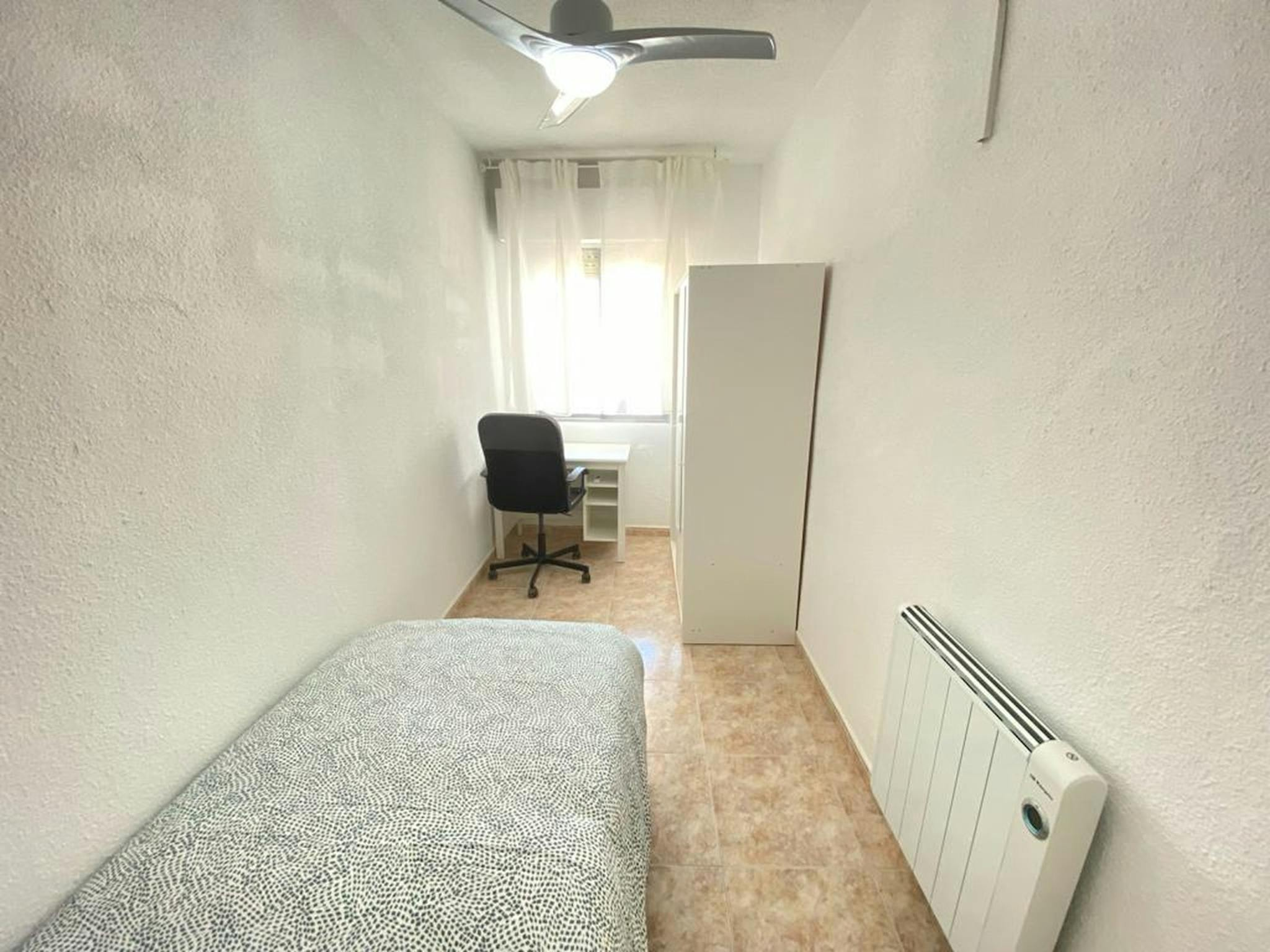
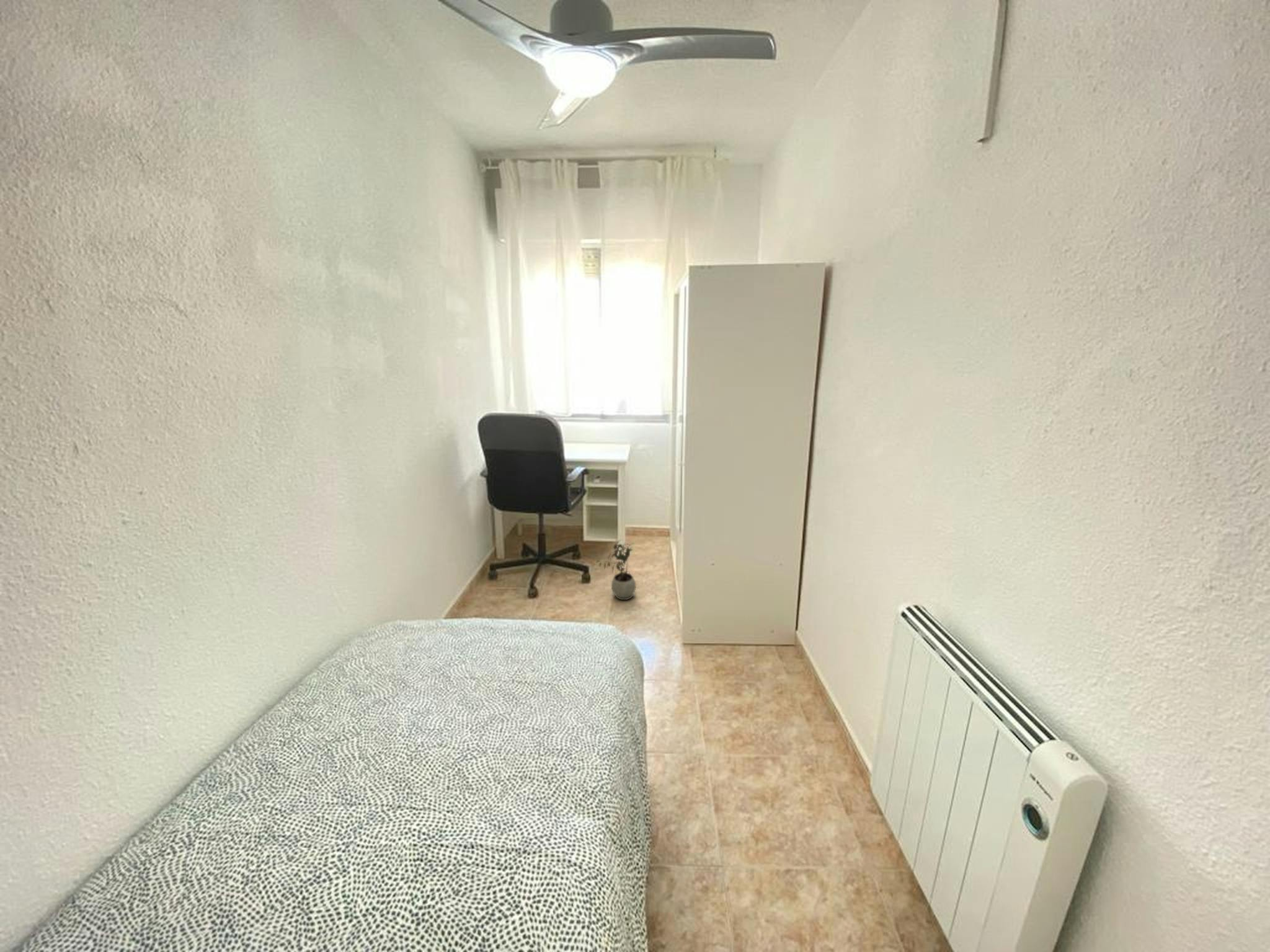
+ potted plant [595,539,636,601]
